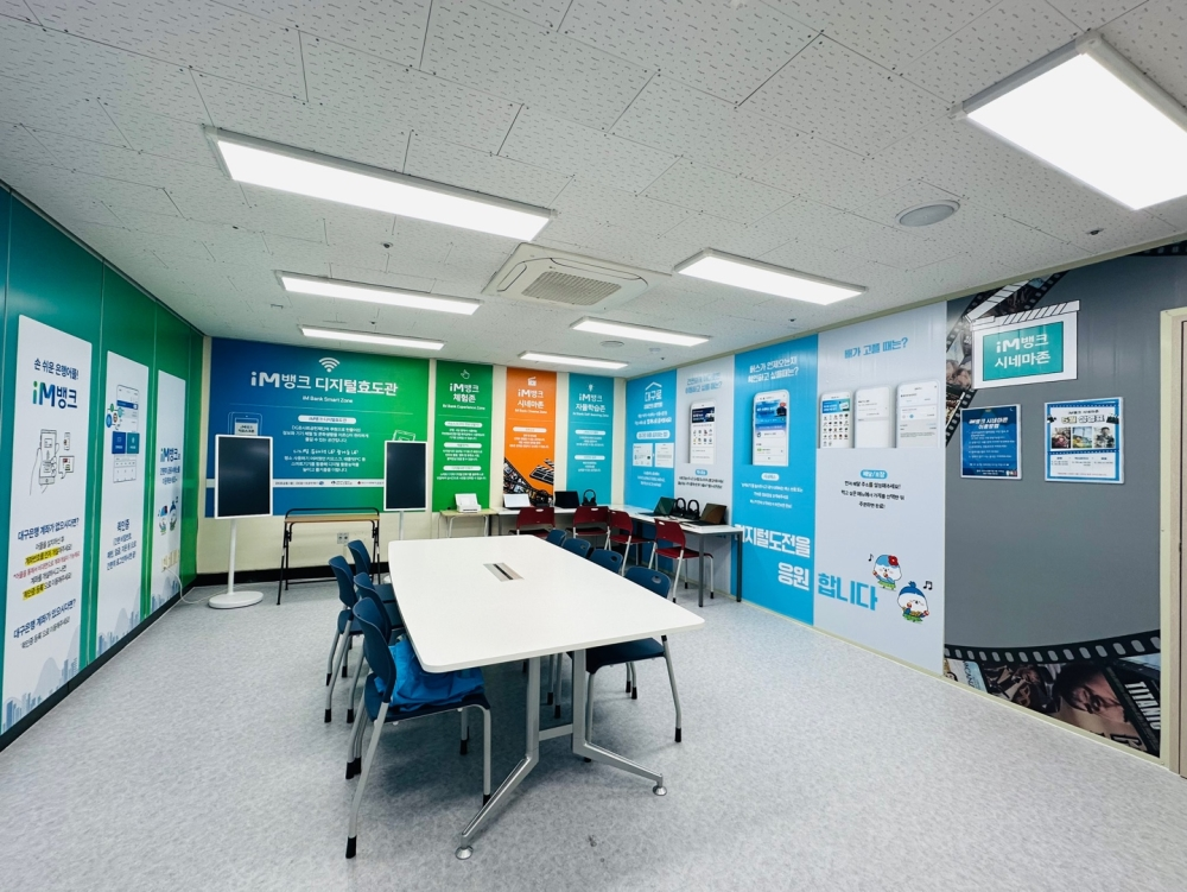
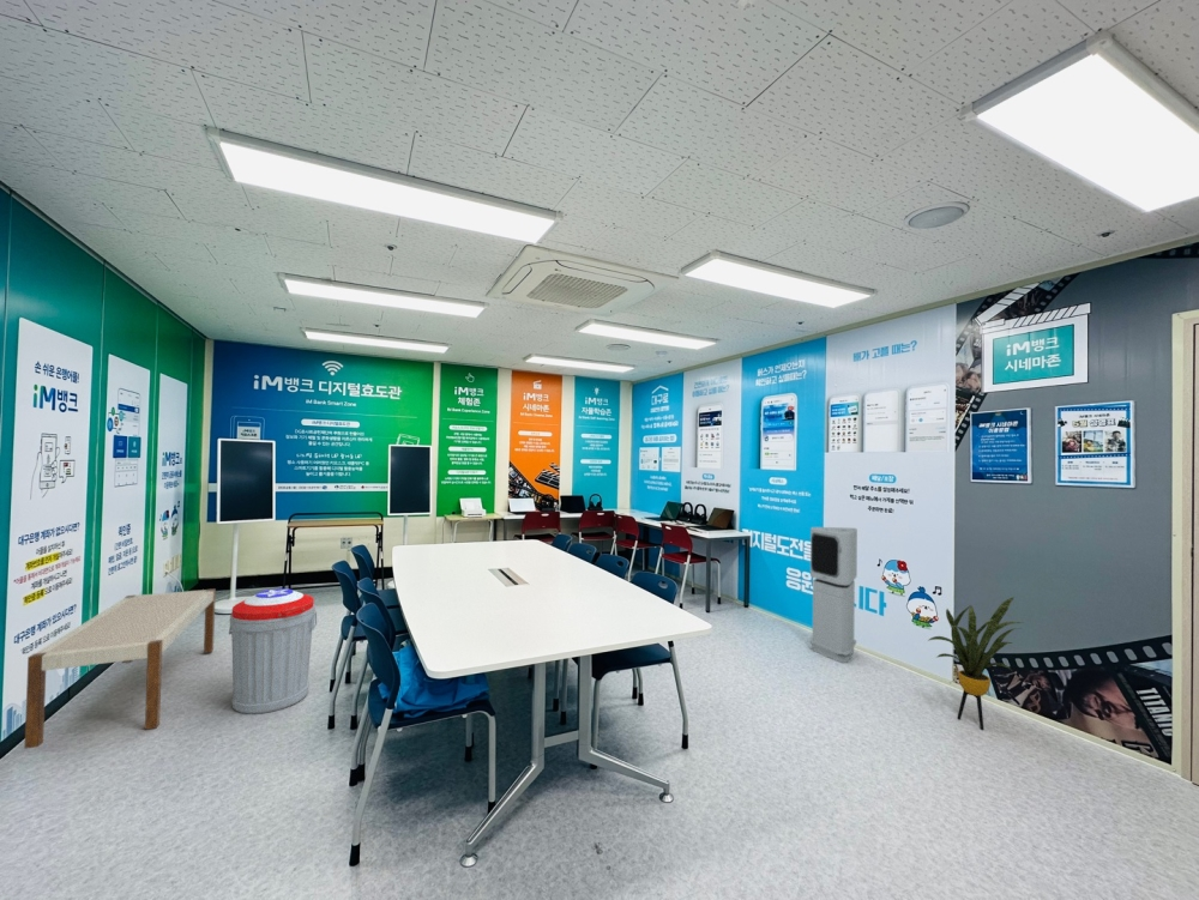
+ house plant [928,596,1025,731]
+ trash can [228,587,318,715]
+ bench [23,587,217,750]
+ air purifier [808,526,858,664]
